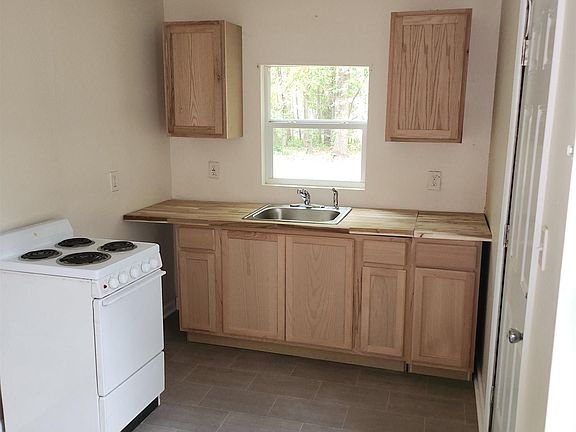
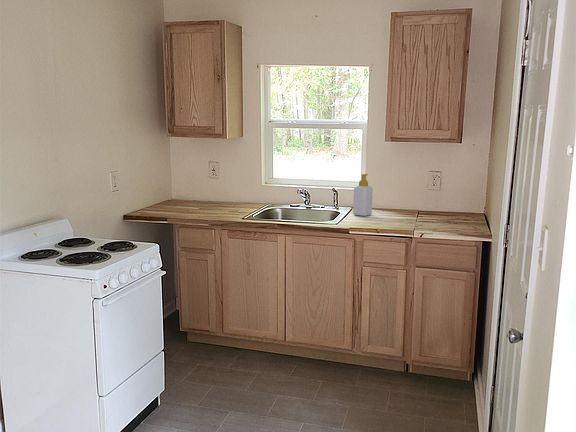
+ soap bottle [352,173,374,217]
